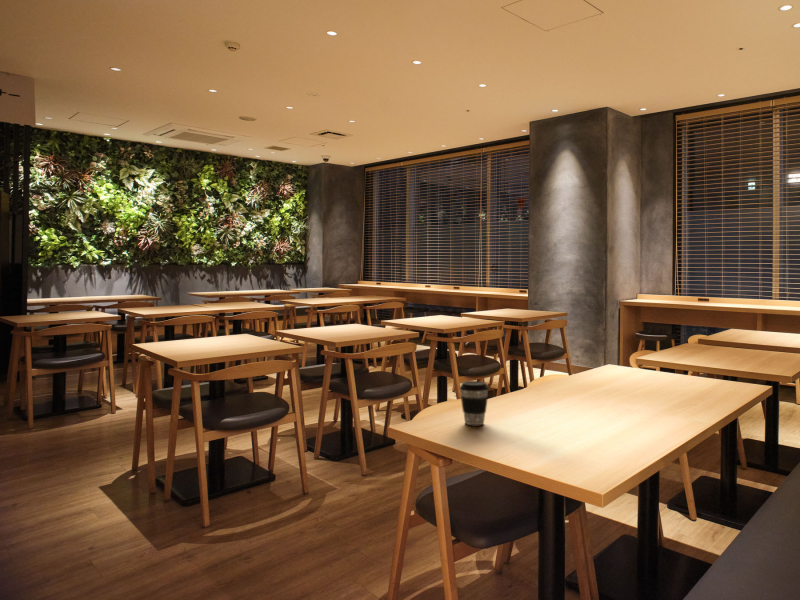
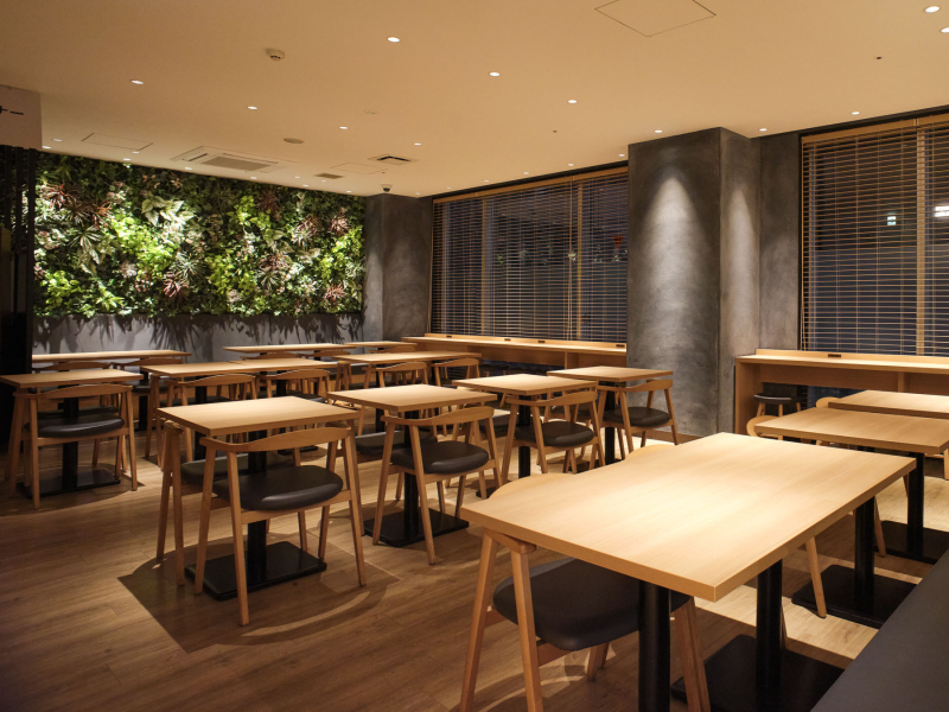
- coffee cup [459,380,490,426]
